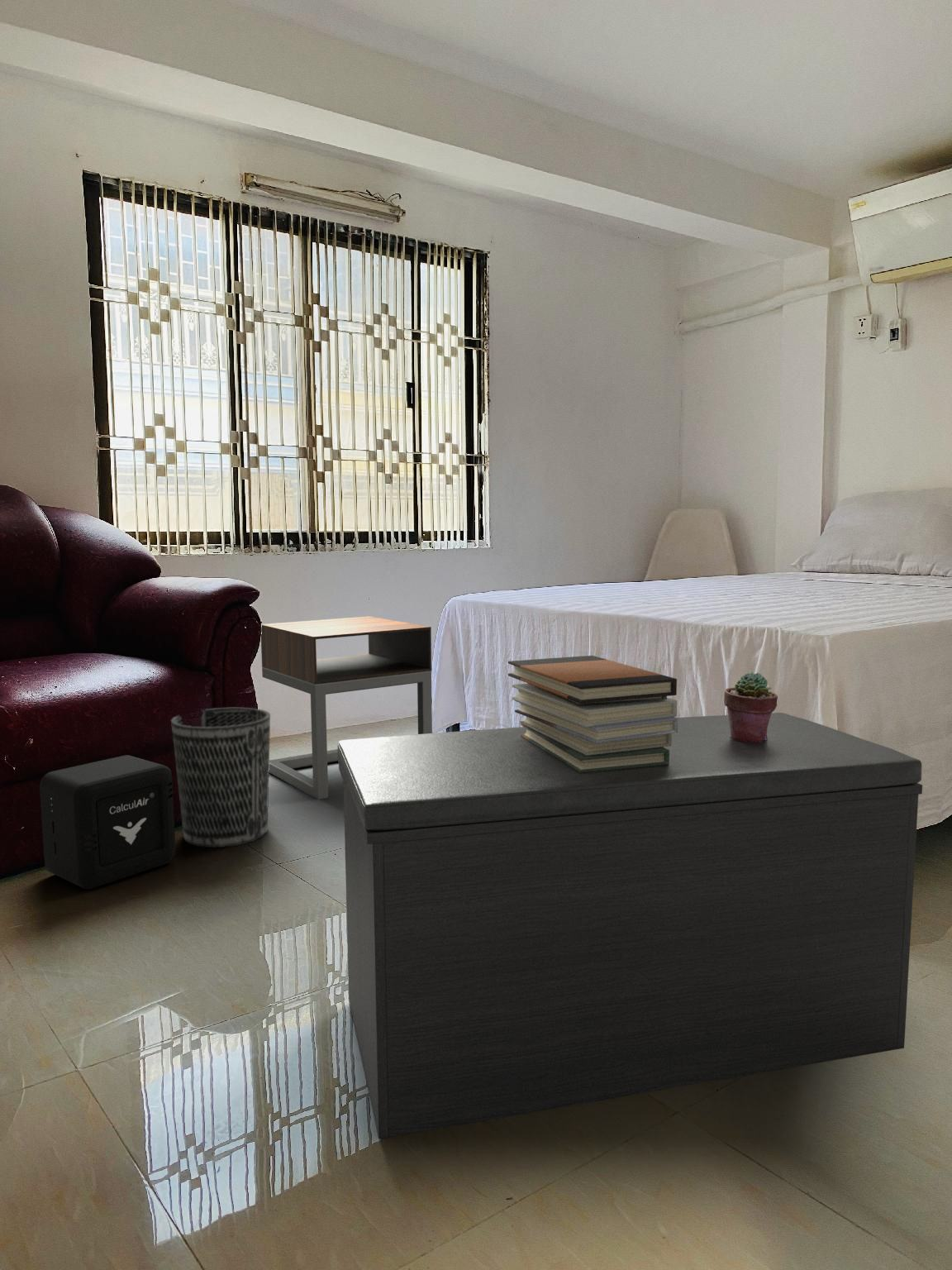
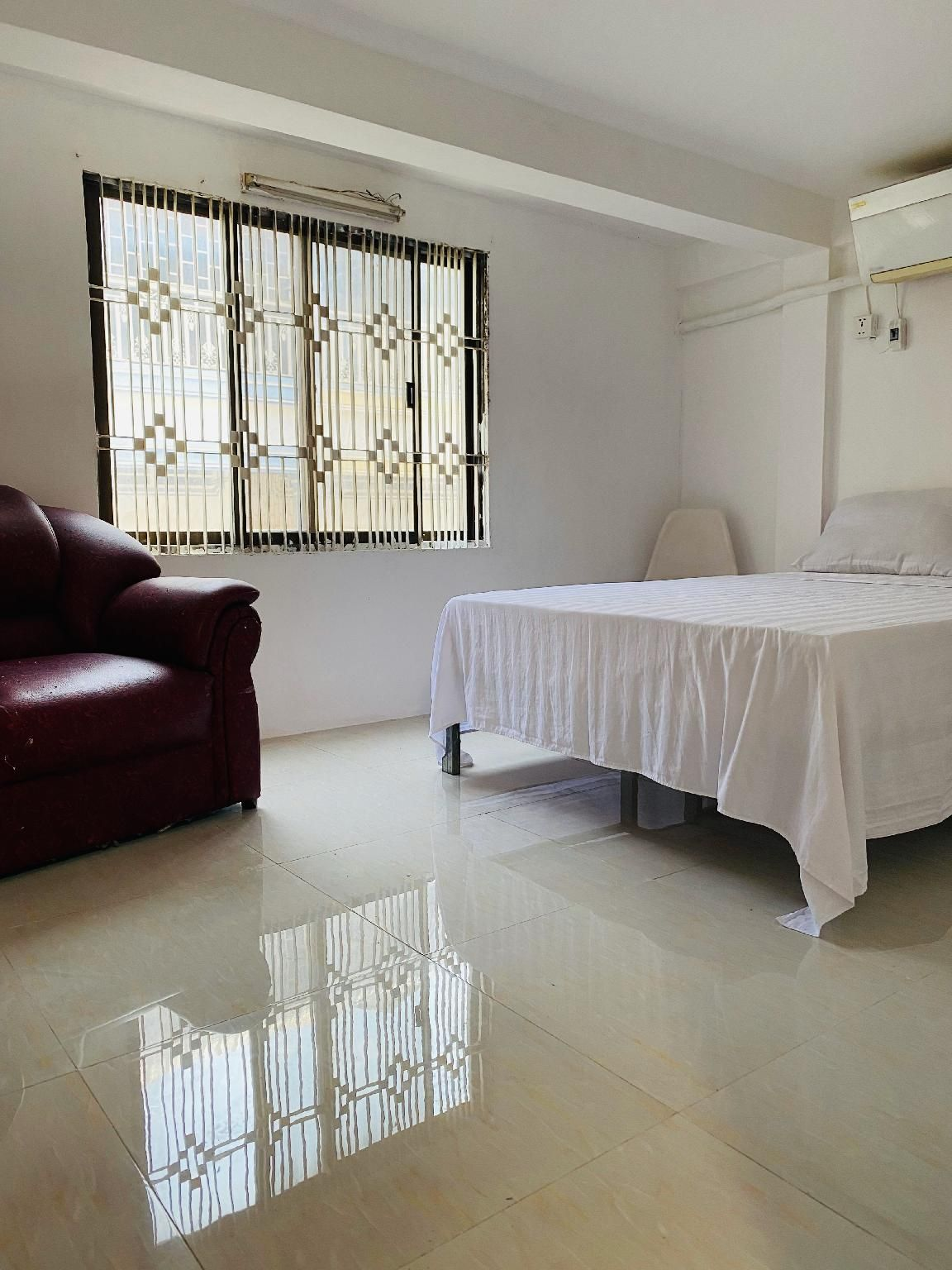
- book stack [507,655,678,773]
- nightstand [260,615,433,800]
- air purifier [39,754,176,890]
- wastebasket [170,707,271,848]
- potted succulent [723,671,778,742]
- bench [337,712,923,1139]
